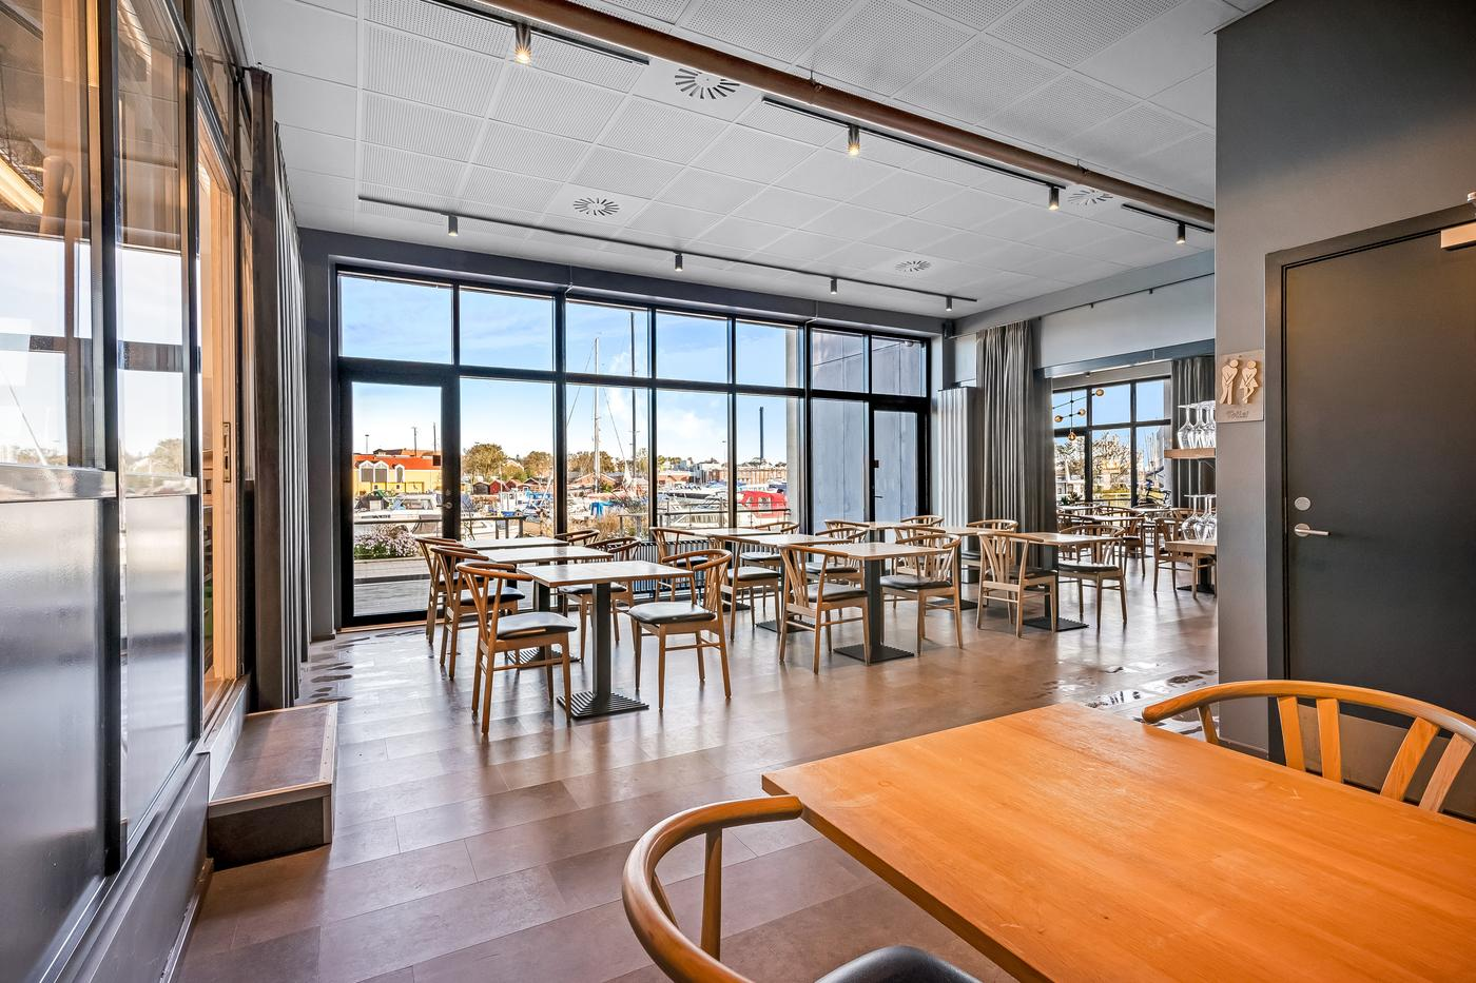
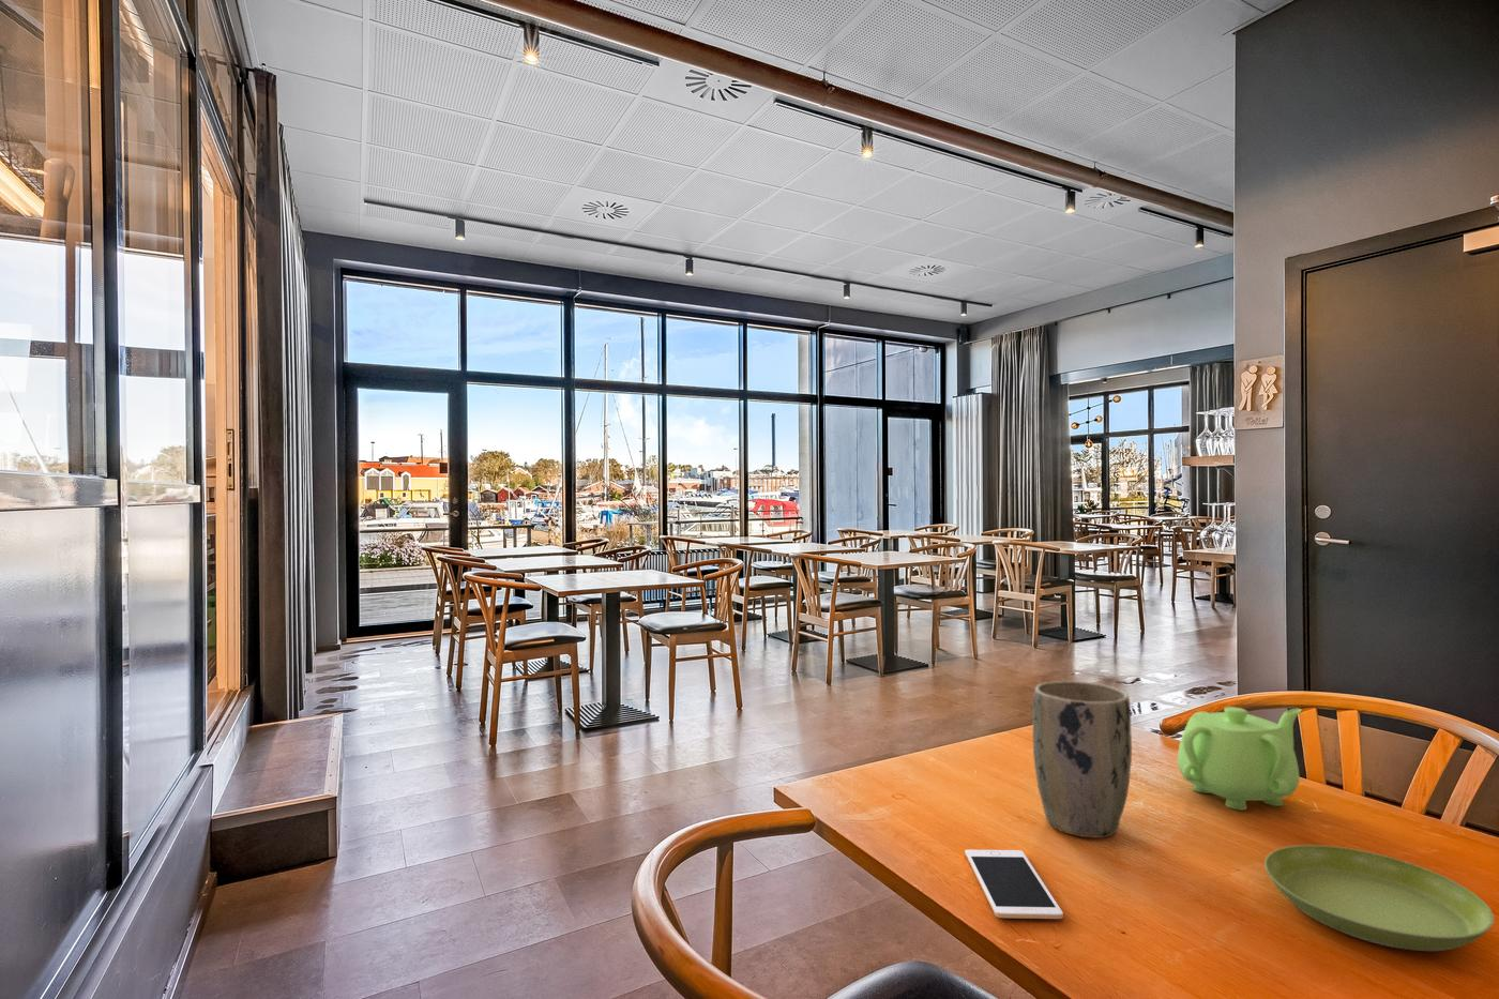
+ cell phone [964,850,1064,920]
+ plant pot [1032,680,1132,840]
+ teapot [1177,706,1303,812]
+ saucer [1264,844,1495,952]
